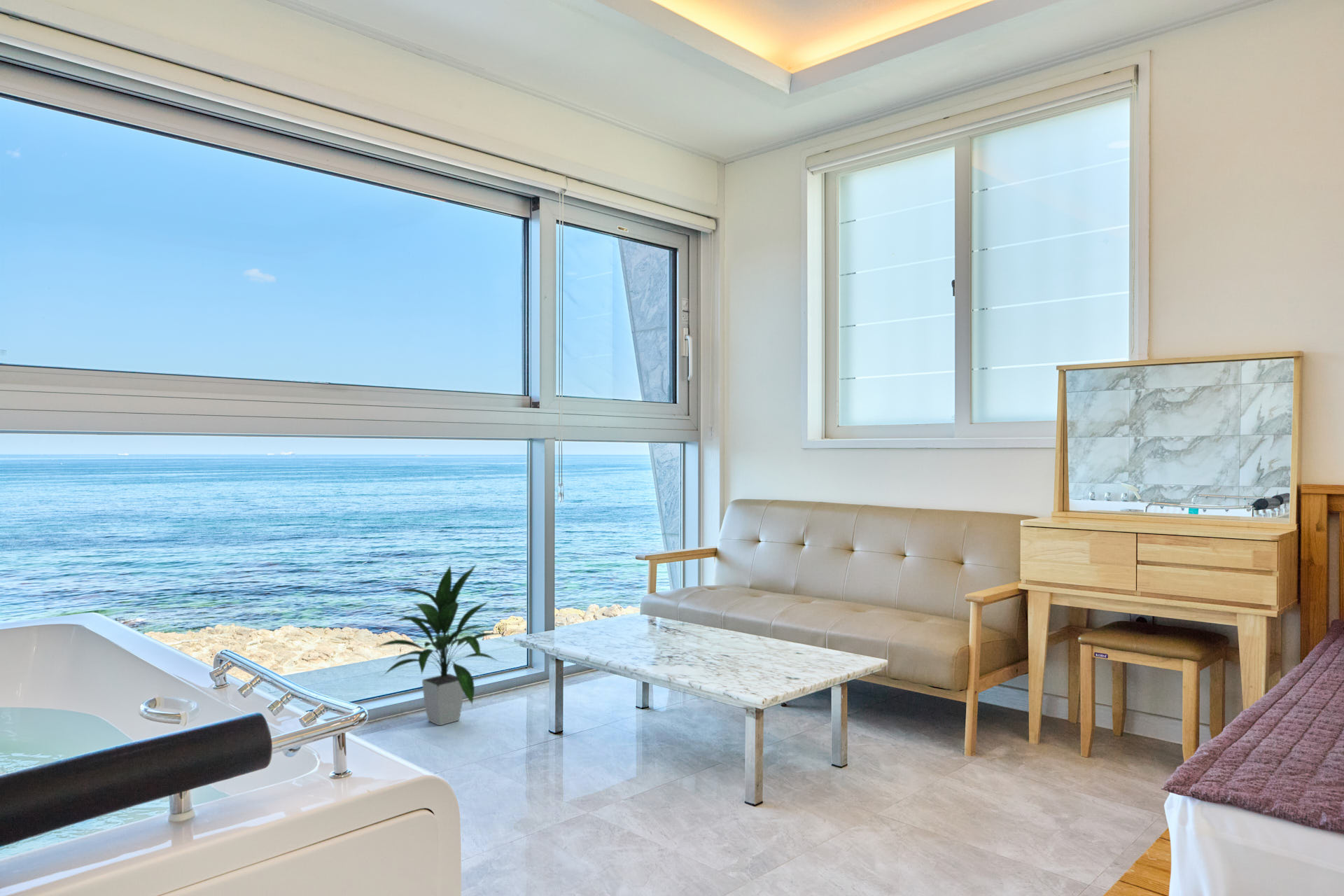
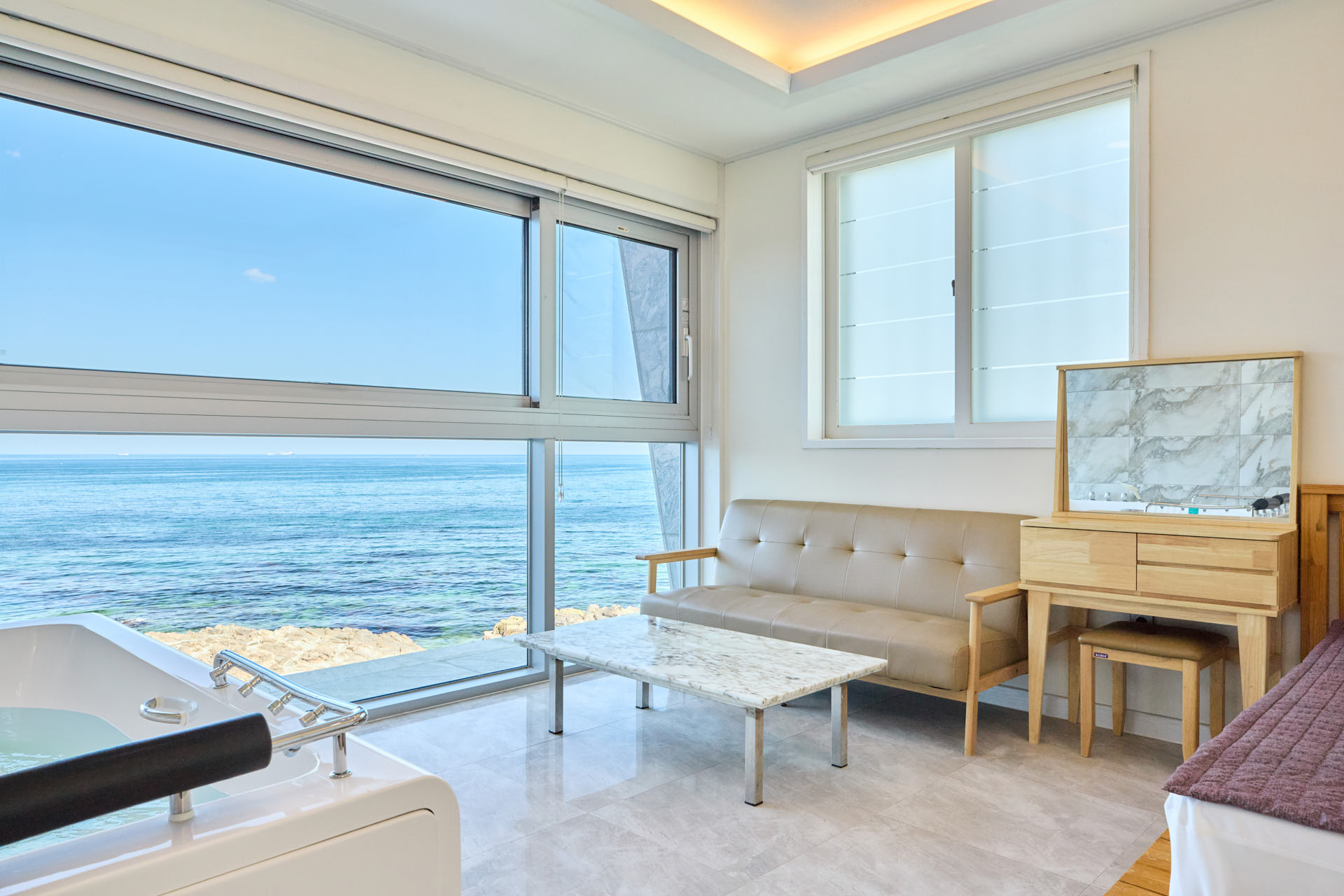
- indoor plant [371,563,500,726]
